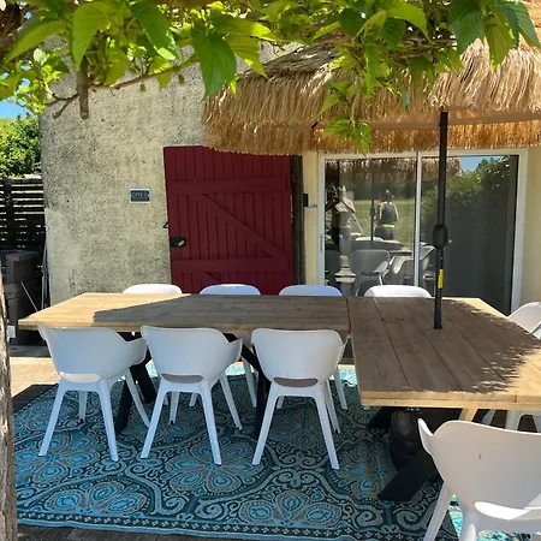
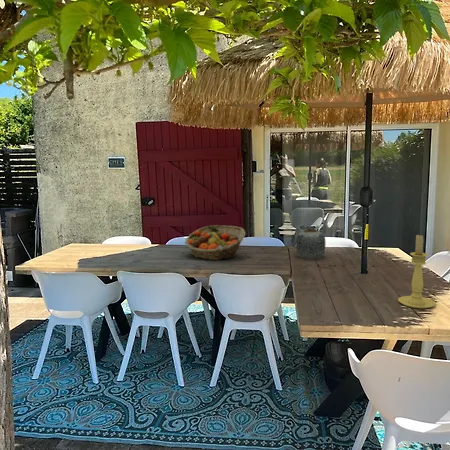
+ fruit basket [184,224,247,261]
+ vase [295,228,326,260]
+ candle holder [397,233,437,309]
